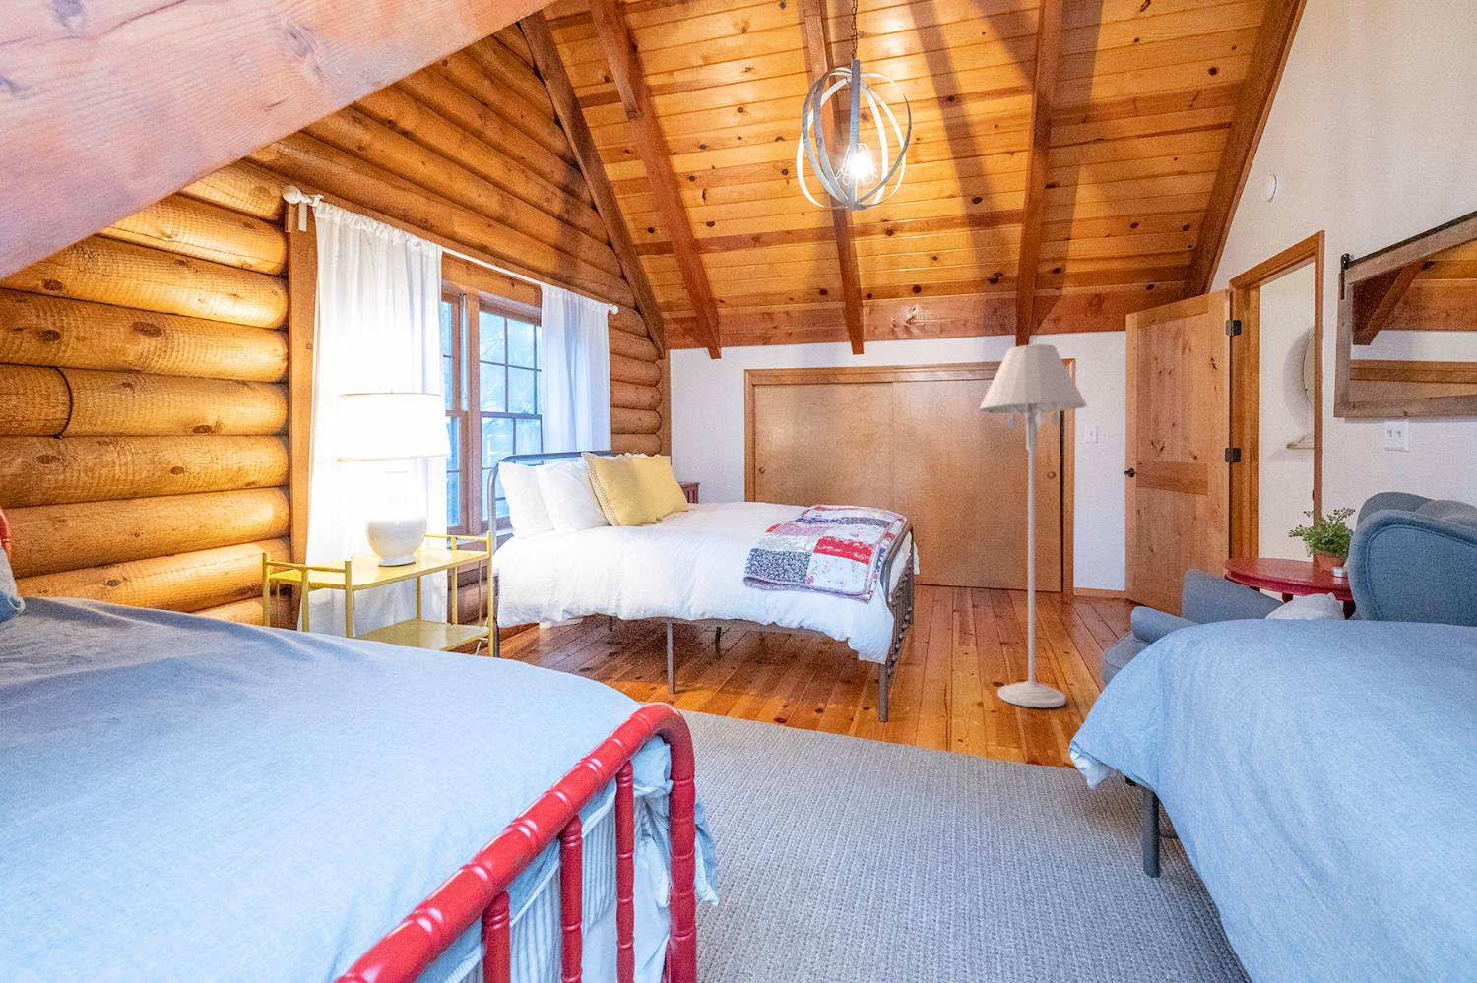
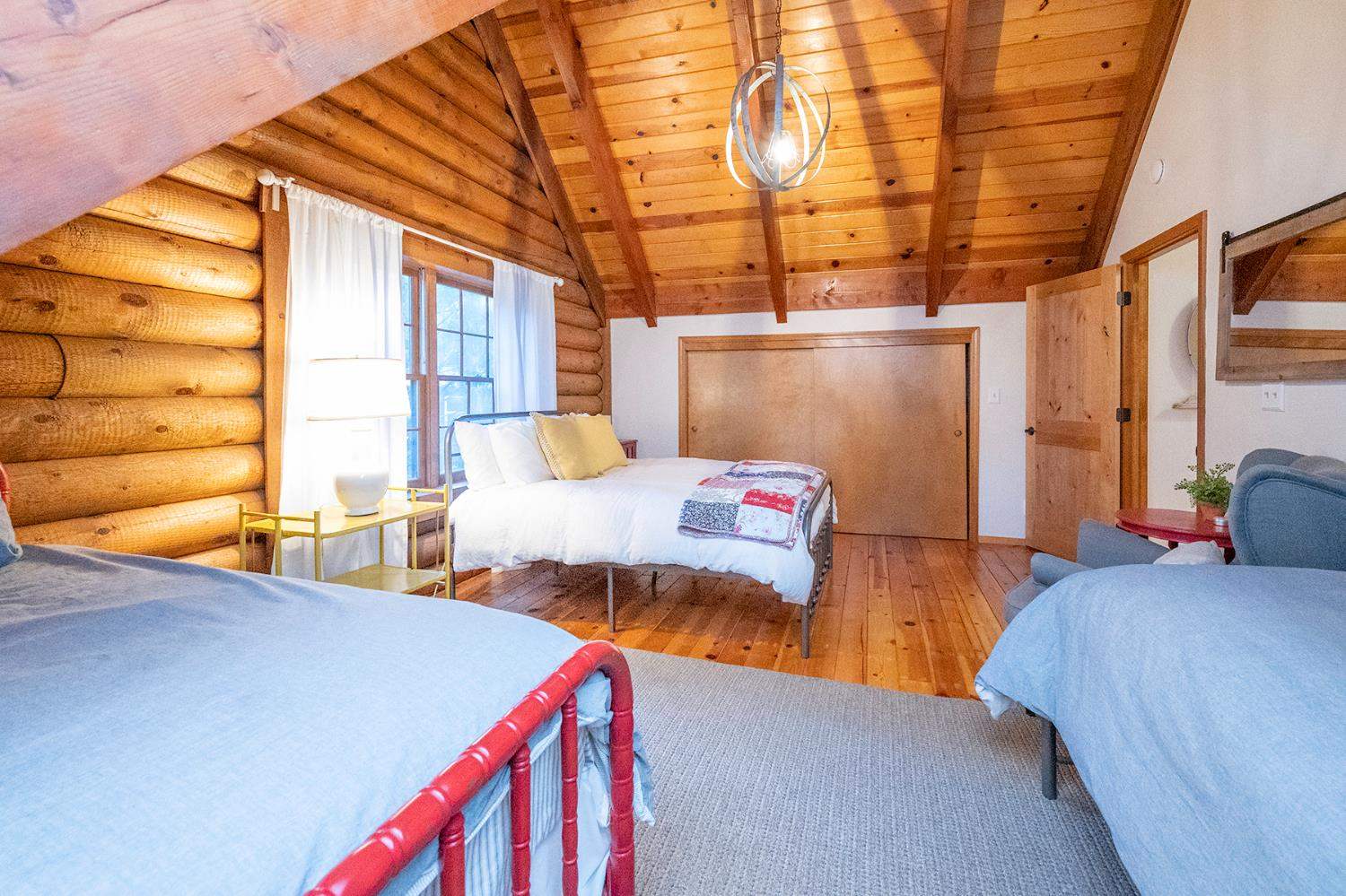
- floor lamp [978,343,1089,709]
